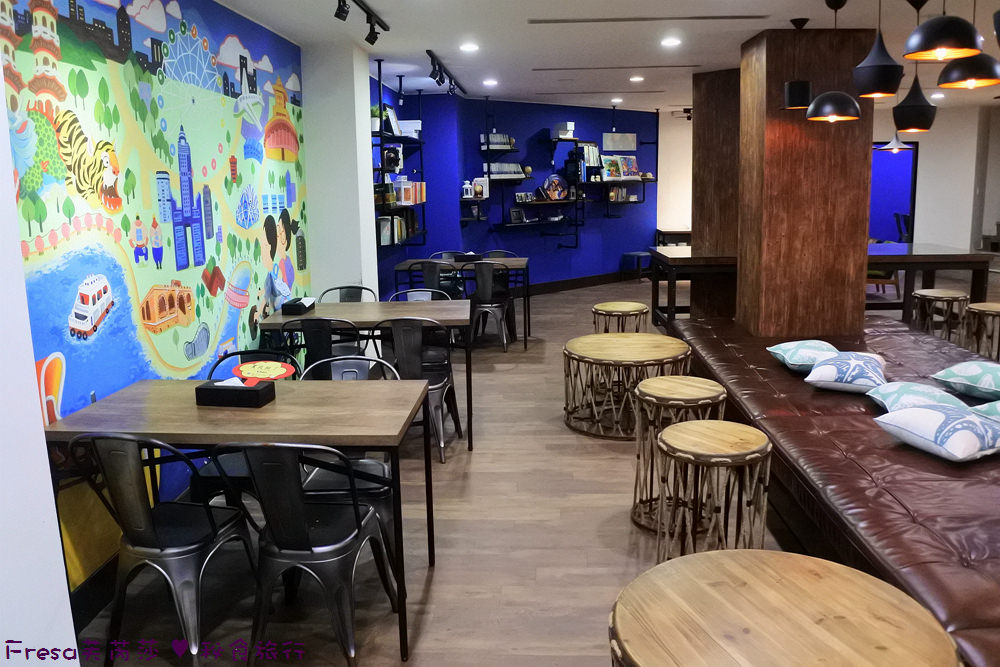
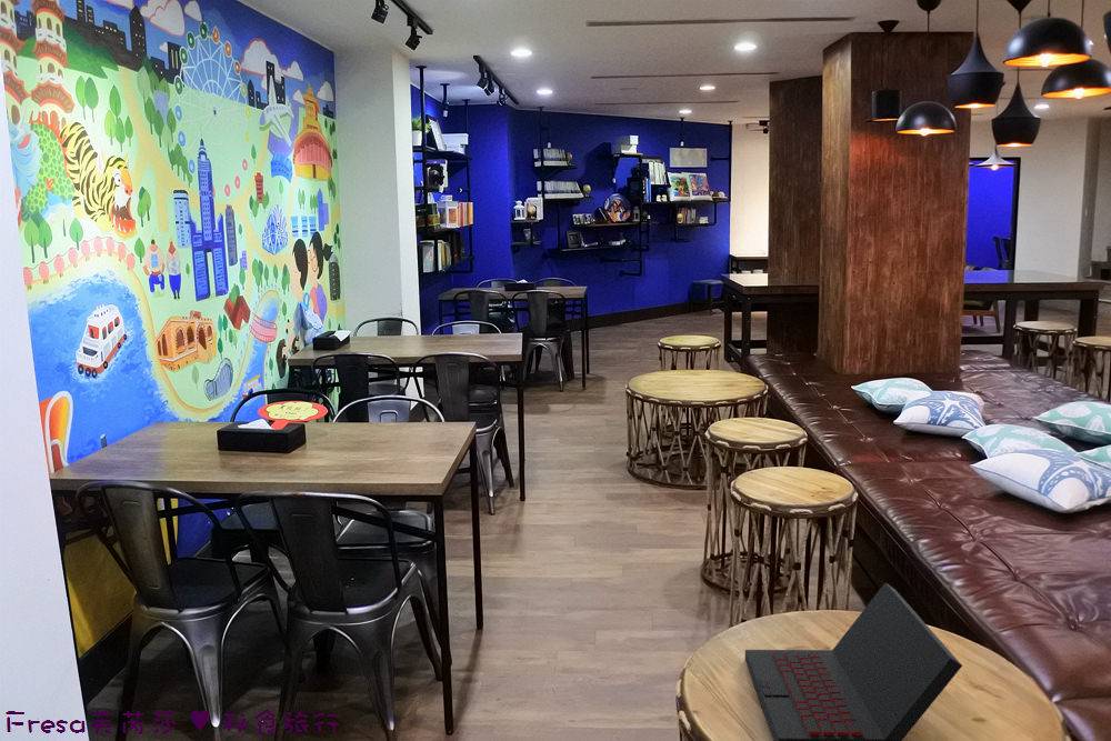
+ laptop [744,582,963,741]
